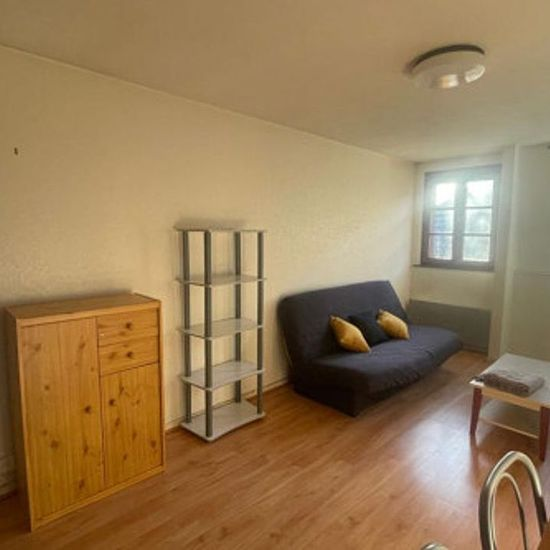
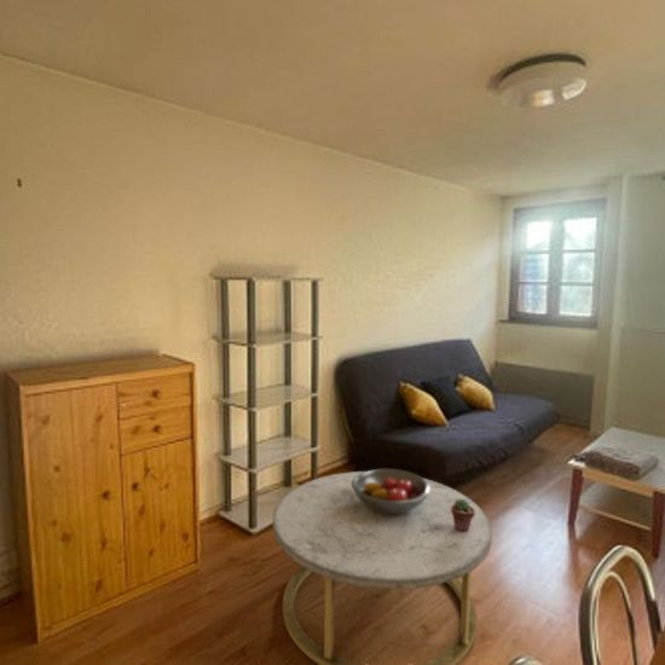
+ fruit bowl [352,468,429,514]
+ potted succulent [451,498,475,532]
+ coffee table [272,470,493,665]
